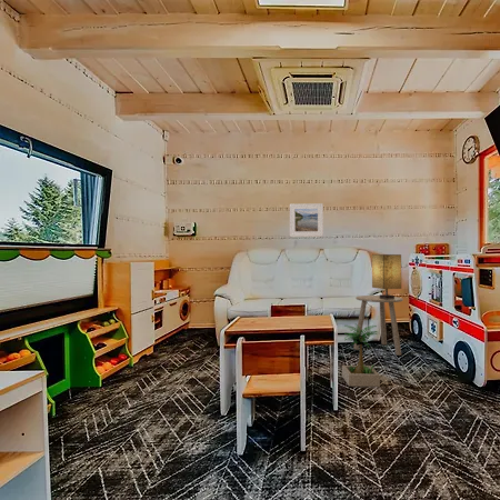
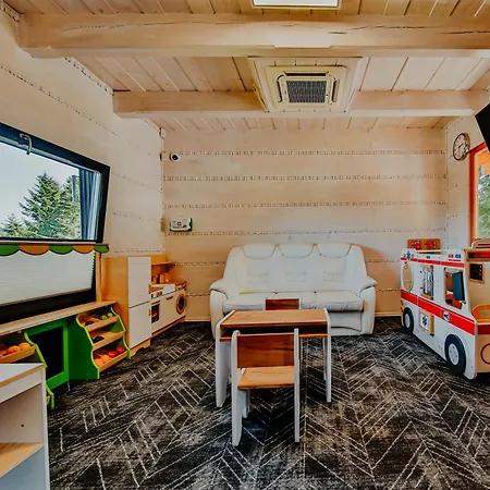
- side table [352,294,404,357]
- table lamp [371,253,402,298]
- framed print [289,202,324,238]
- potted plant [341,322,381,388]
